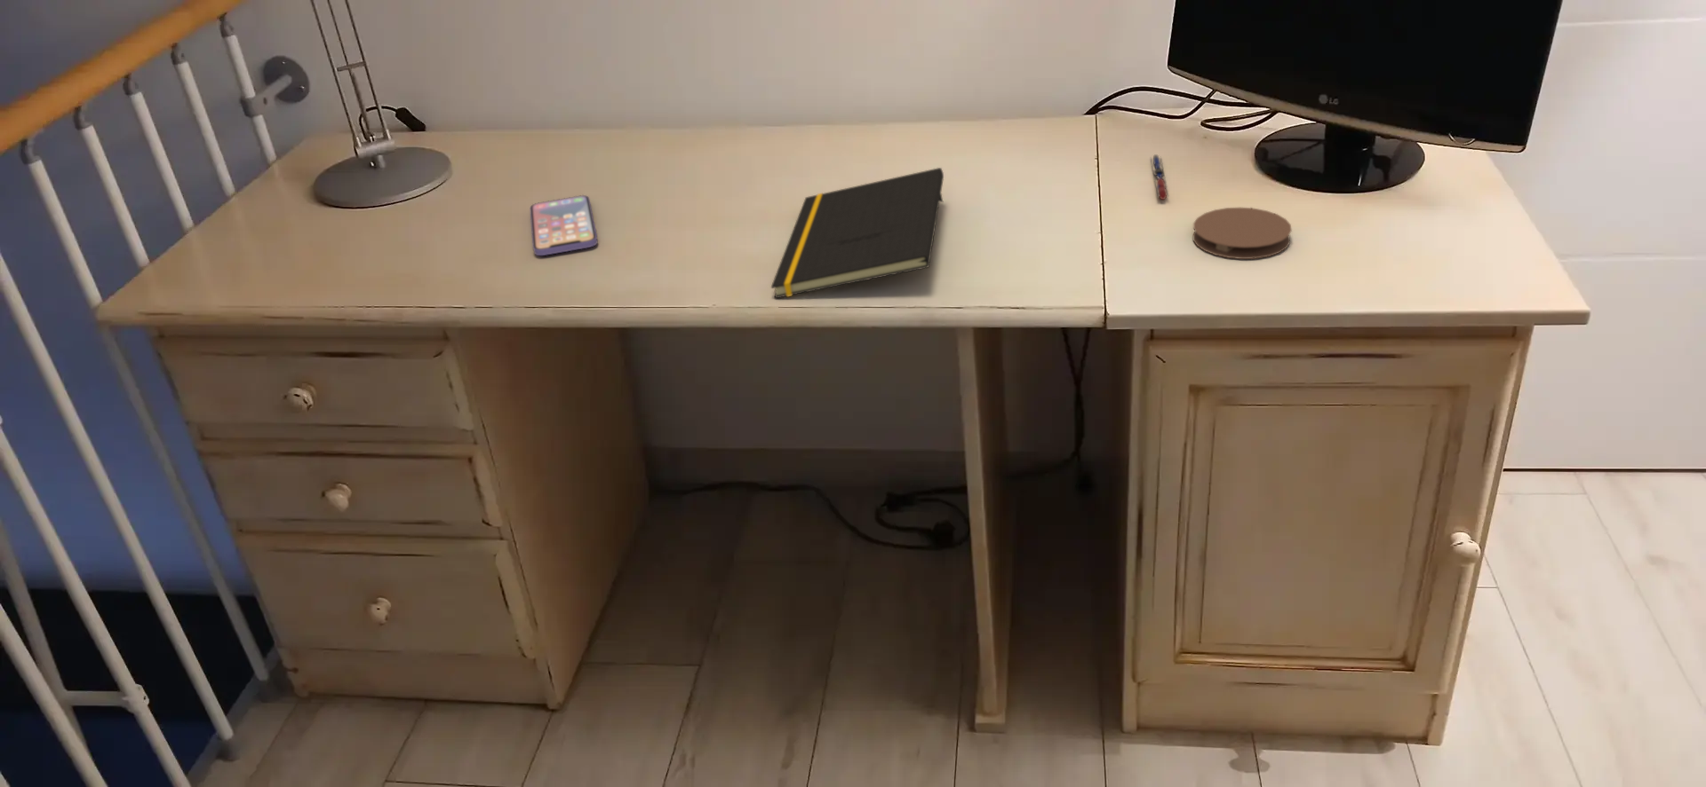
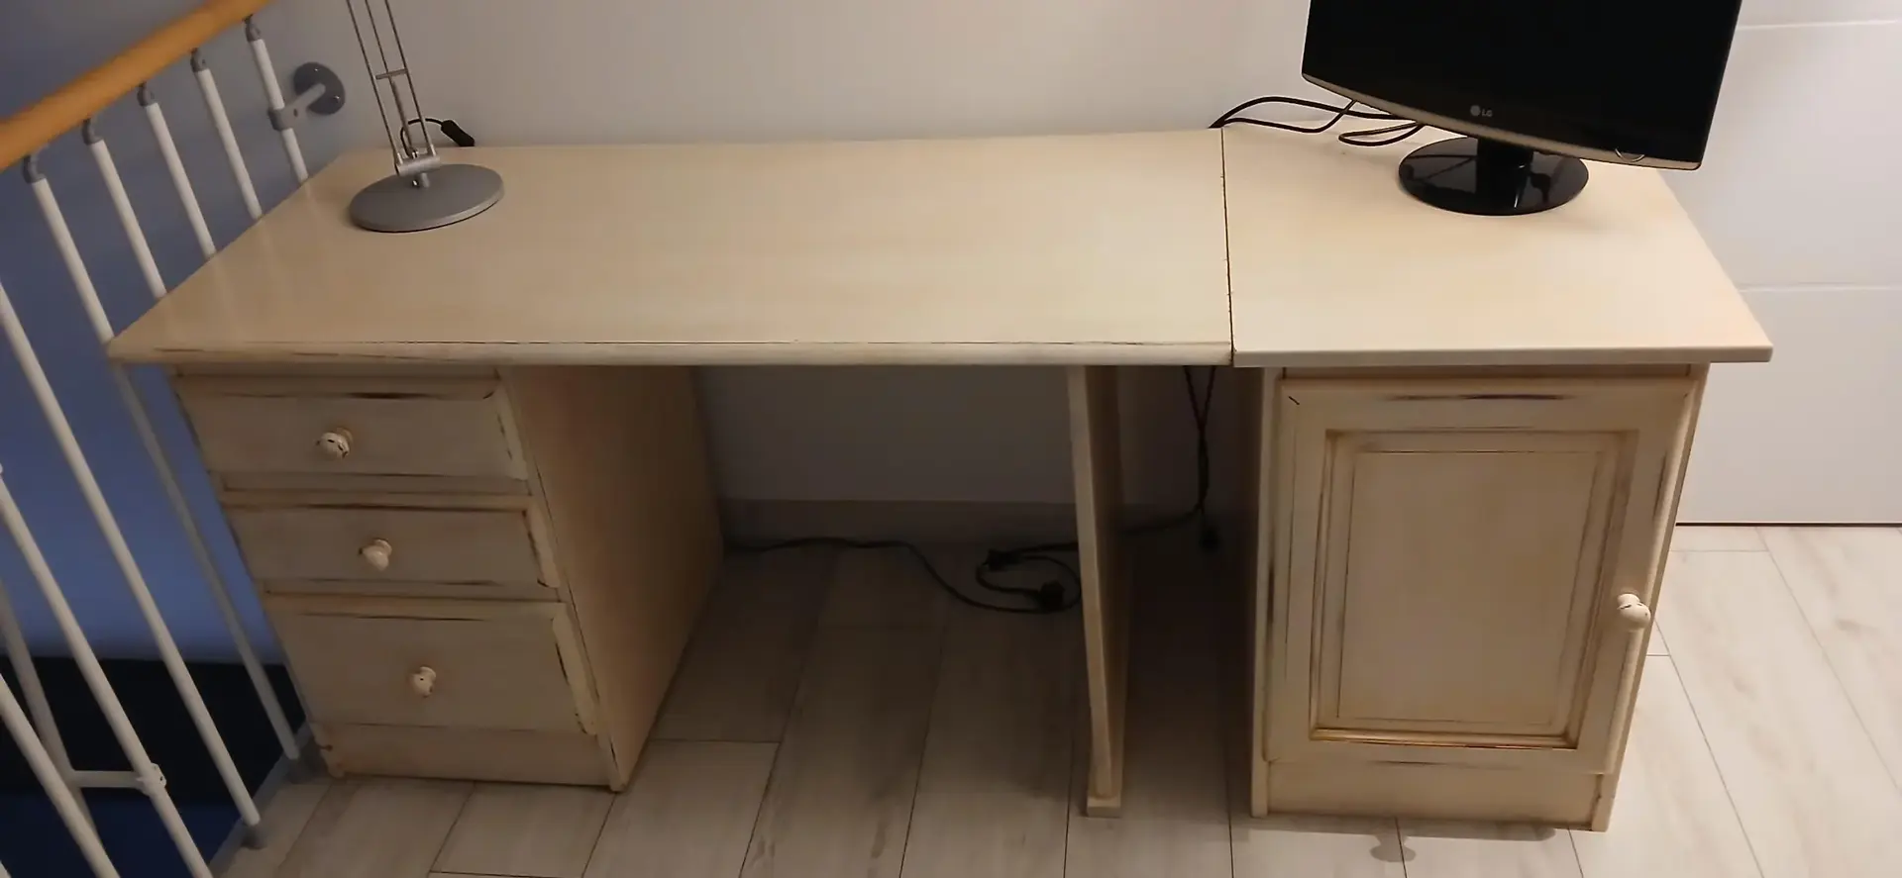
- pen [1150,153,1171,200]
- coaster [1192,207,1293,260]
- smartphone [529,195,598,257]
- notepad [770,166,944,299]
